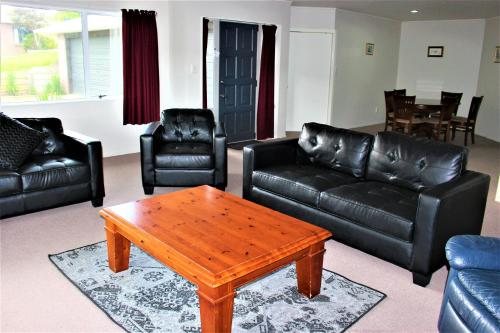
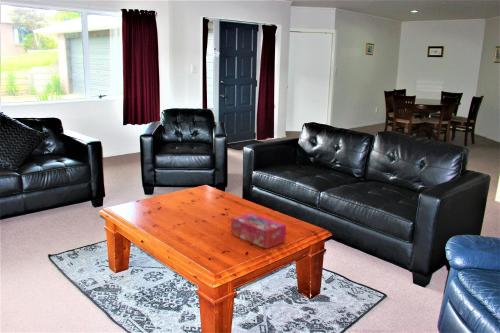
+ tissue box [230,212,287,250]
